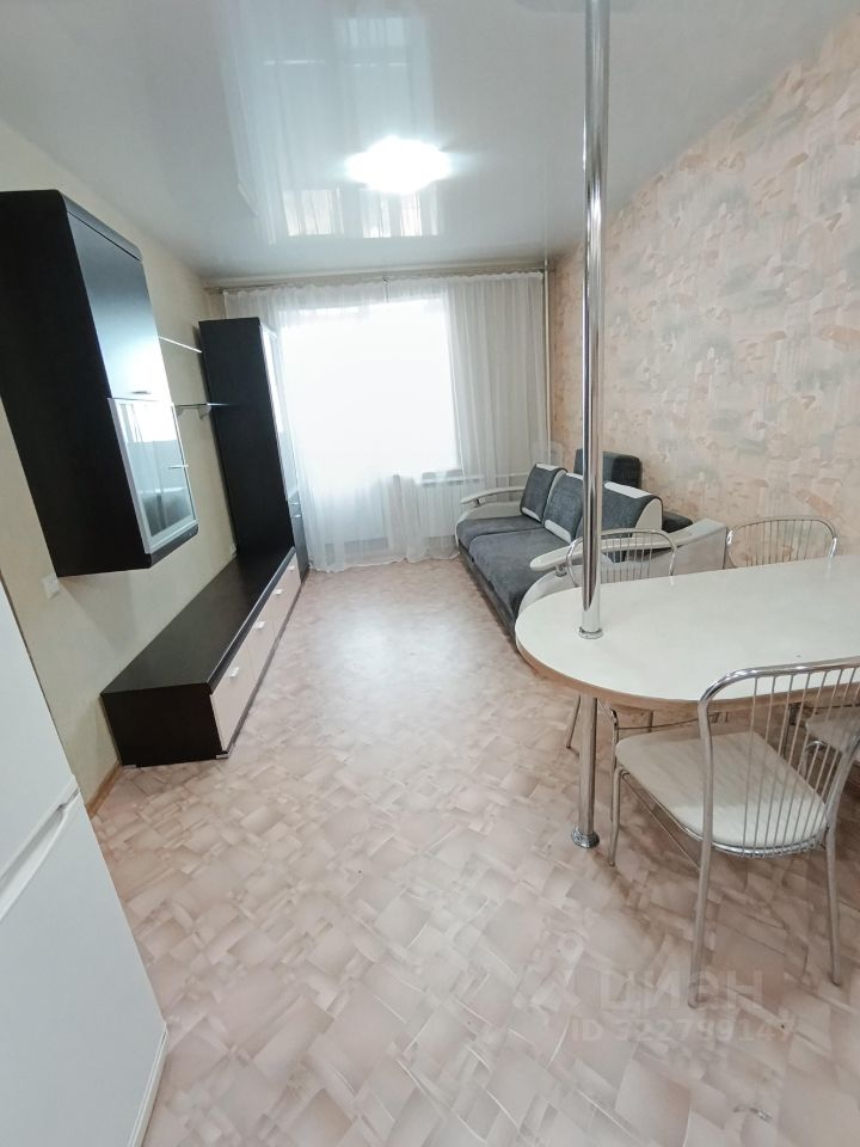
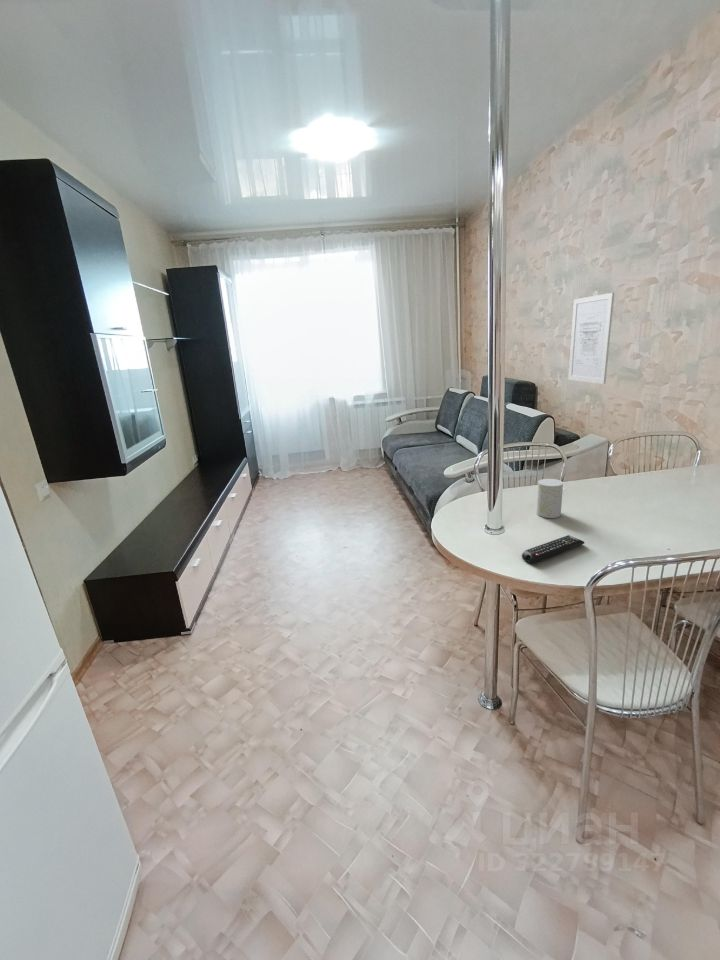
+ cup [535,478,564,519]
+ remote control [521,534,585,564]
+ wall art [567,292,615,385]
